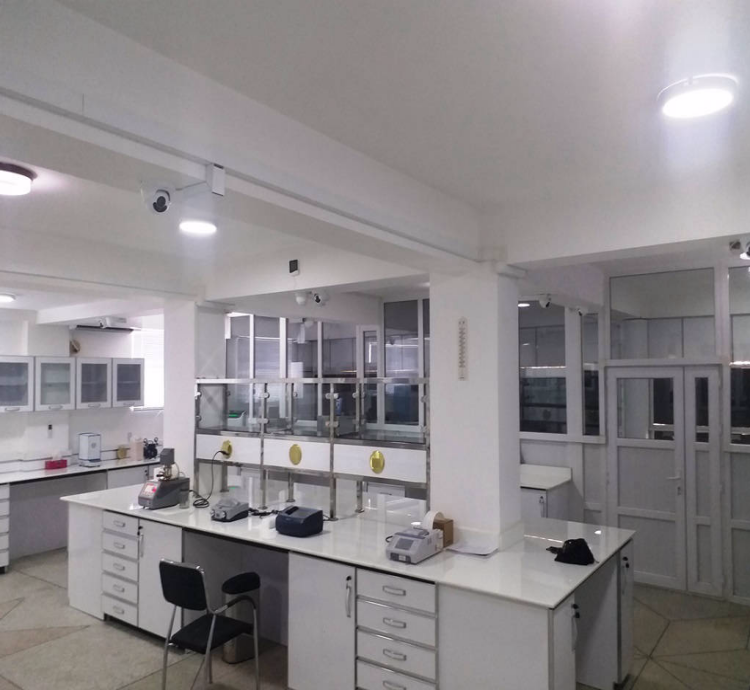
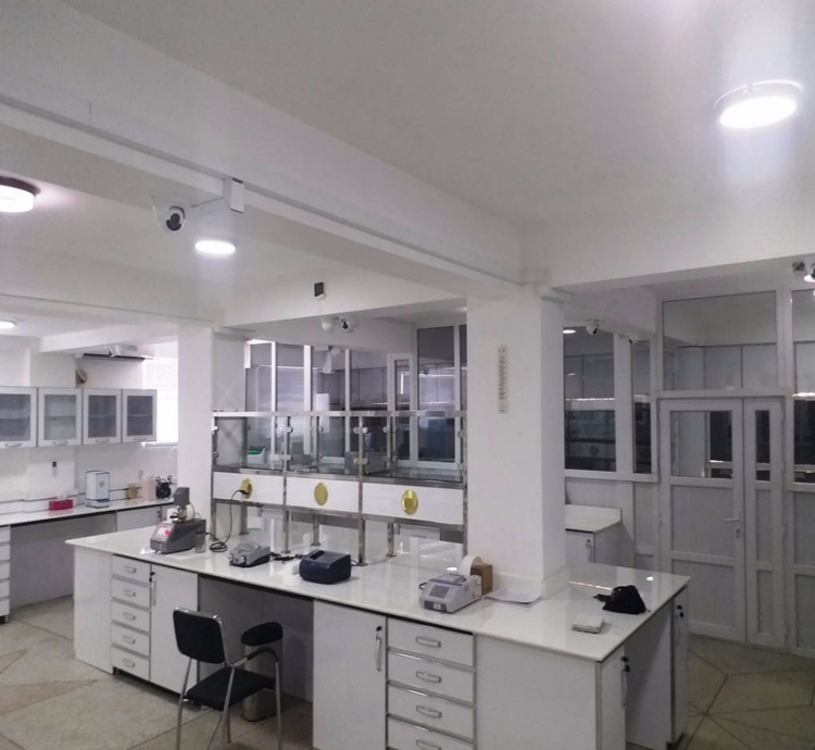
+ washcloth [570,613,605,634]
